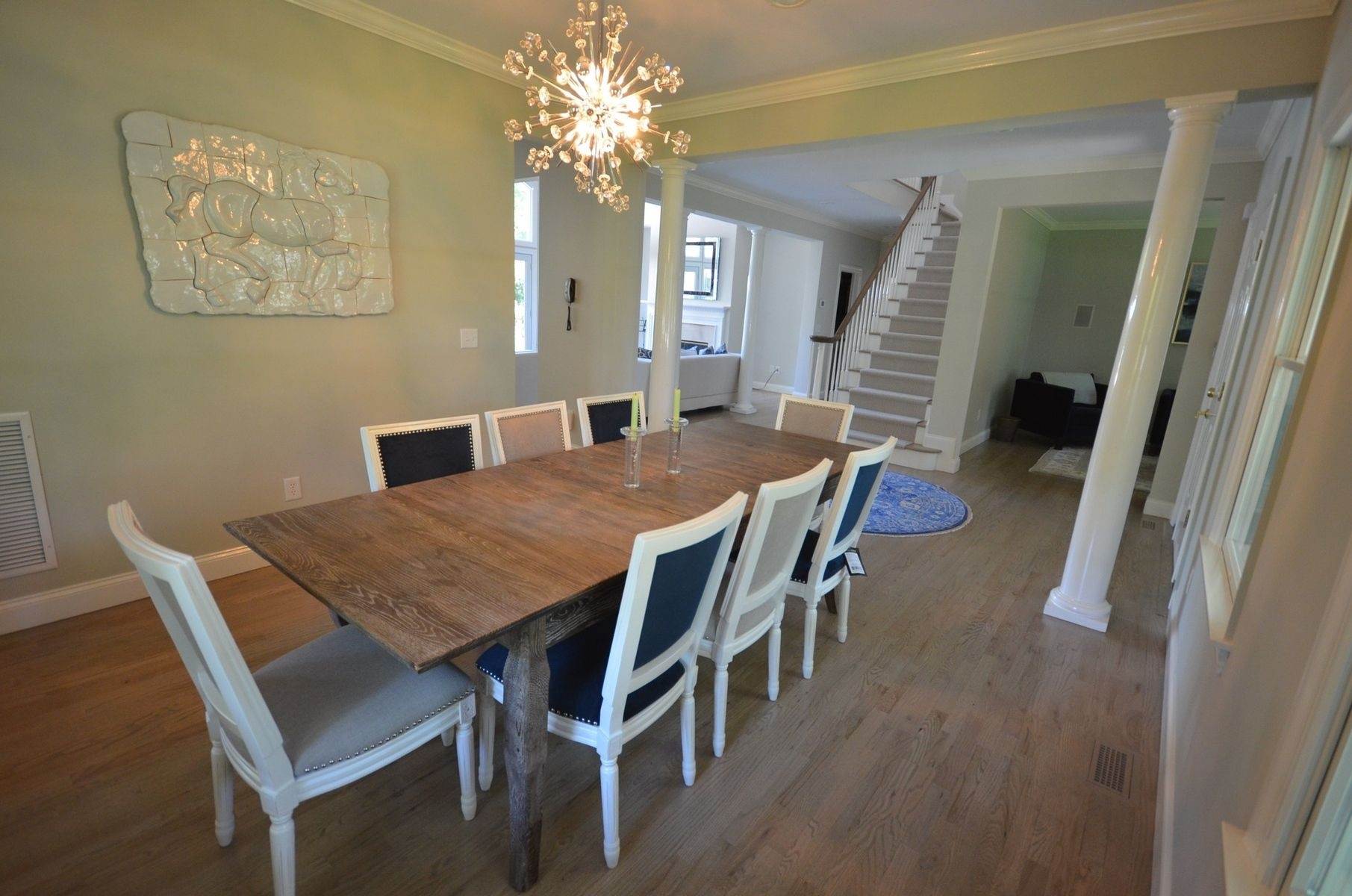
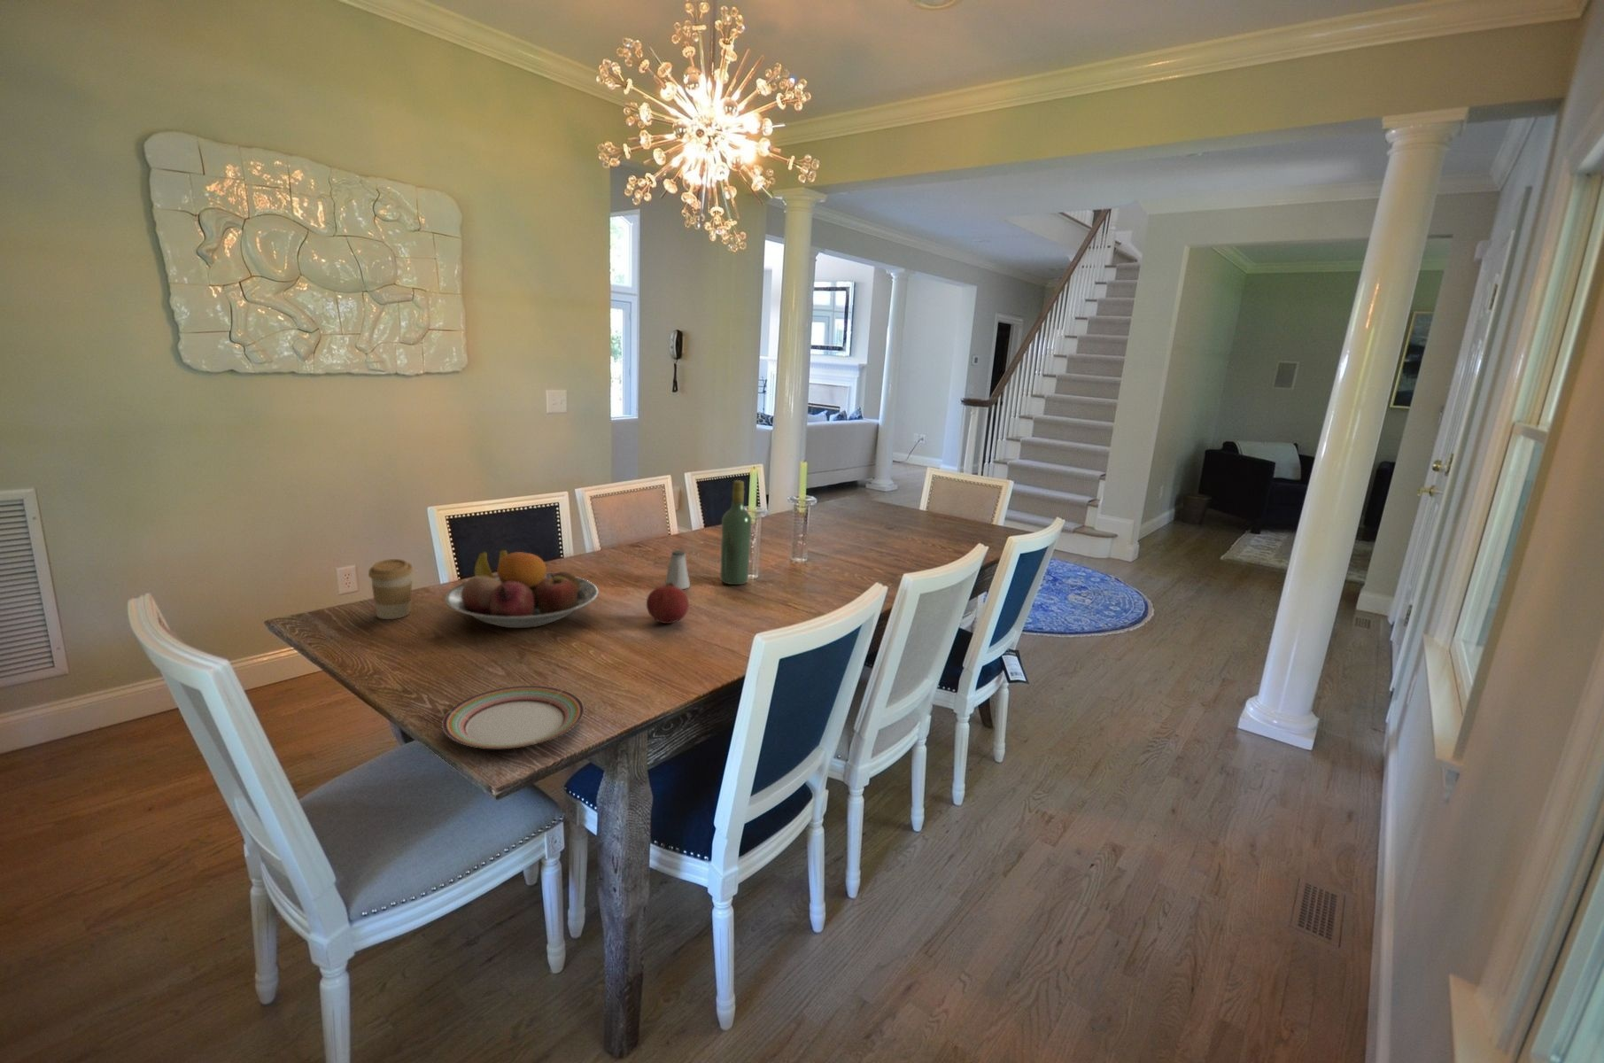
+ saltshaker [663,549,690,590]
+ coffee cup [368,558,414,620]
+ fruit bowl [444,549,599,629]
+ plate [441,685,585,750]
+ fruit [645,583,690,624]
+ wine bottle [719,479,753,586]
